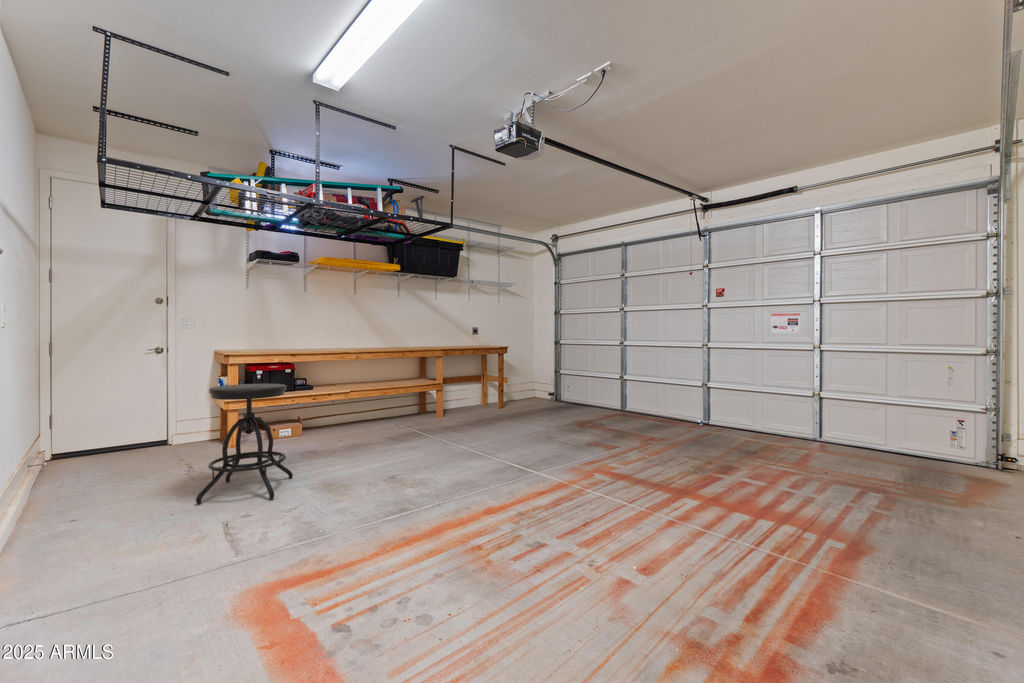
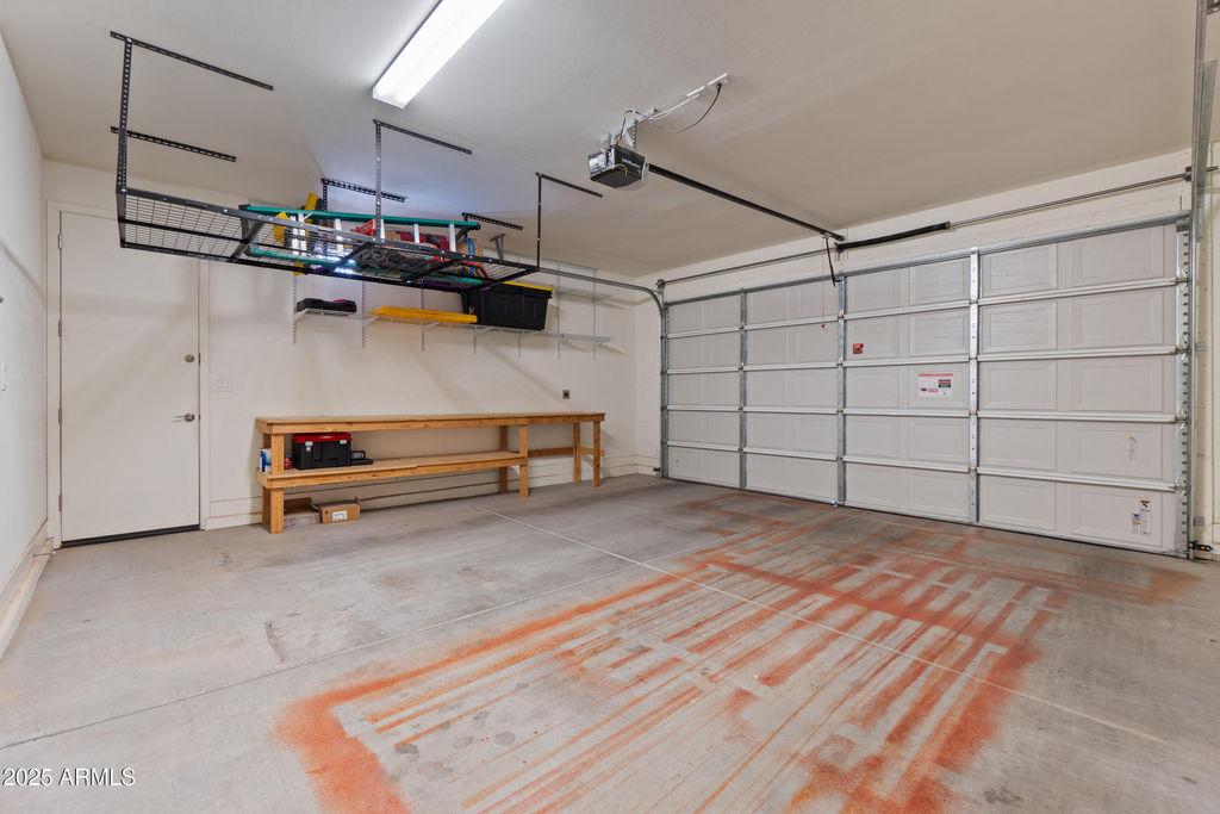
- stool [195,383,294,505]
